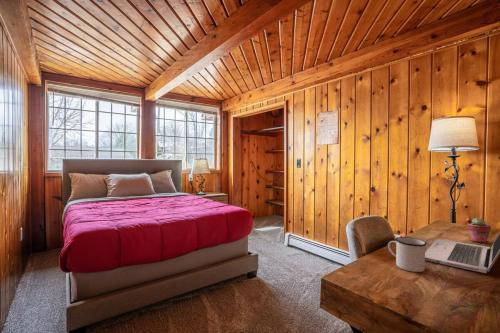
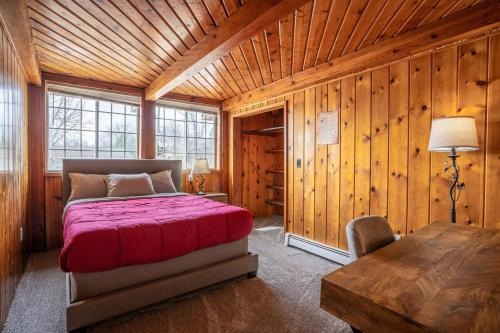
- laptop [425,232,500,274]
- mug [387,236,428,273]
- potted succulent [466,217,492,244]
